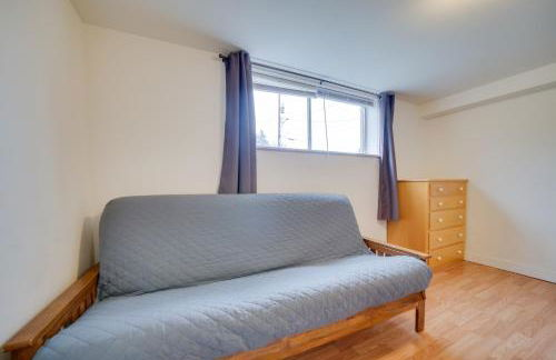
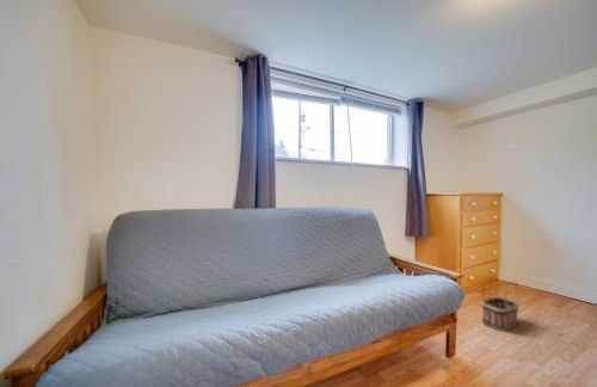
+ basket [480,274,521,332]
